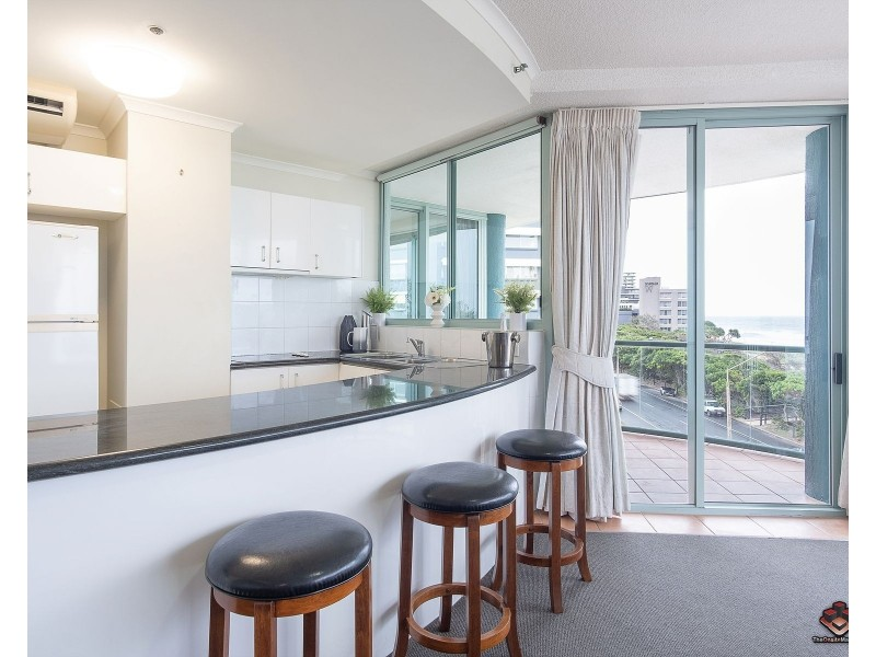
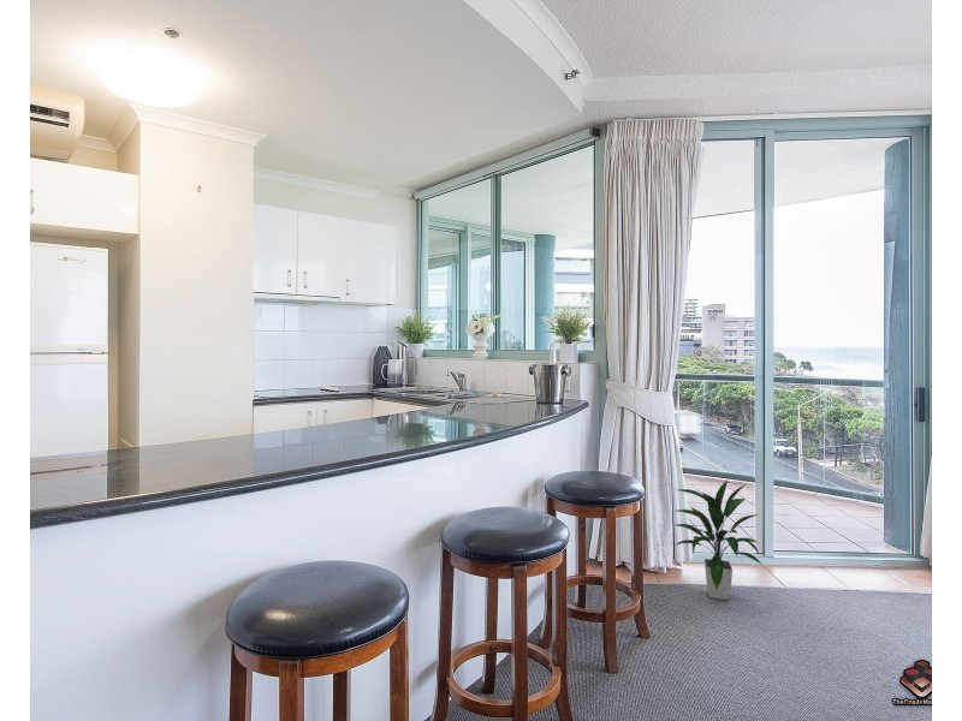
+ indoor plant [670,478,764,601]
